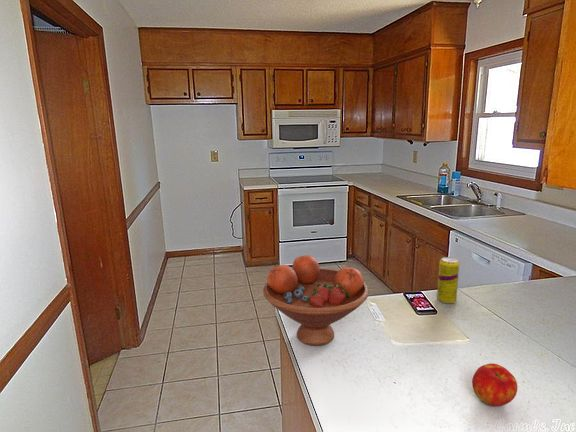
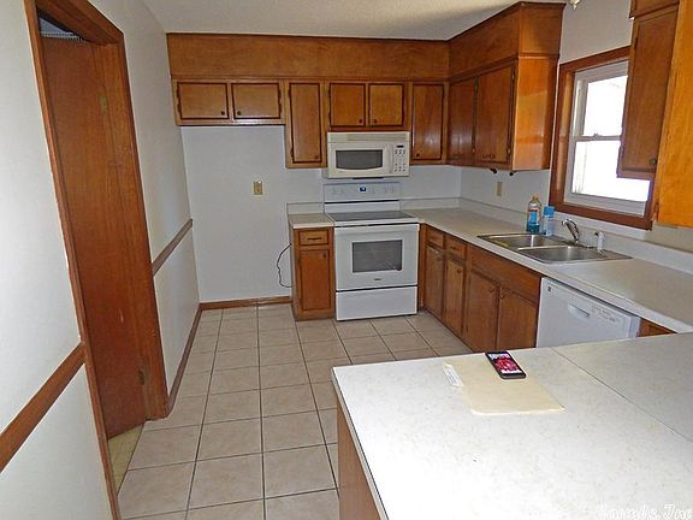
- beverage can [436,256,460,304]
- apple [471,362,518,408]
- fruit bowl [262,254,370,347]
